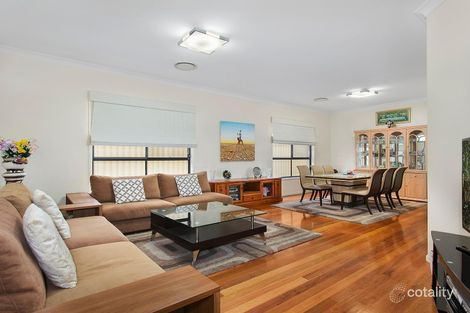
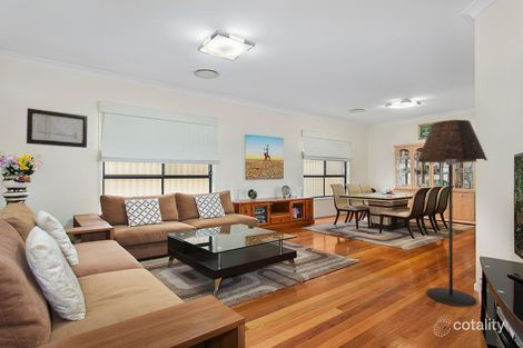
+ floor lamp [416,119,489,307]
+ wall art [26,107,89,149]
